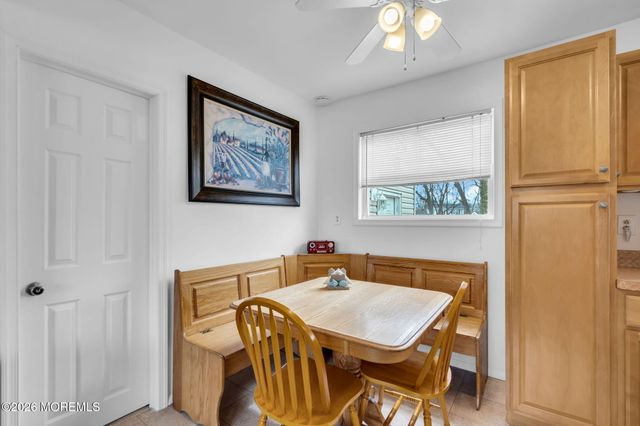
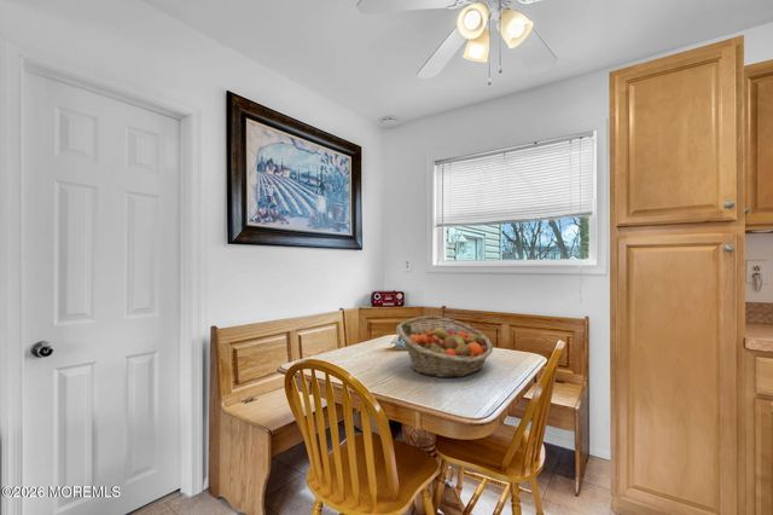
+ fruit basket [396,316,494,378]
